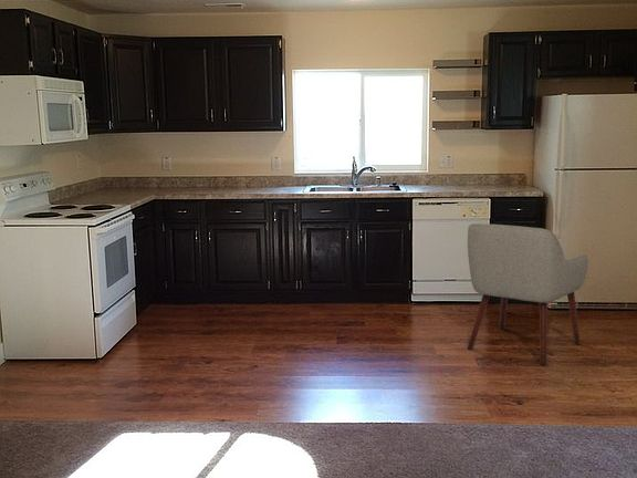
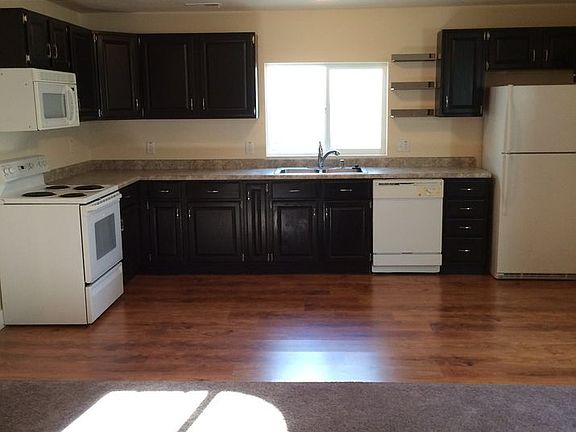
- chair [467,222,589,365]
